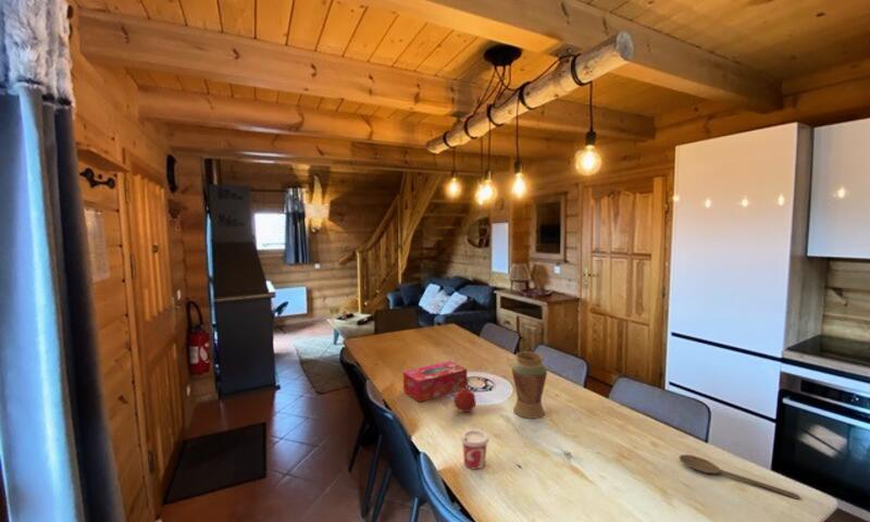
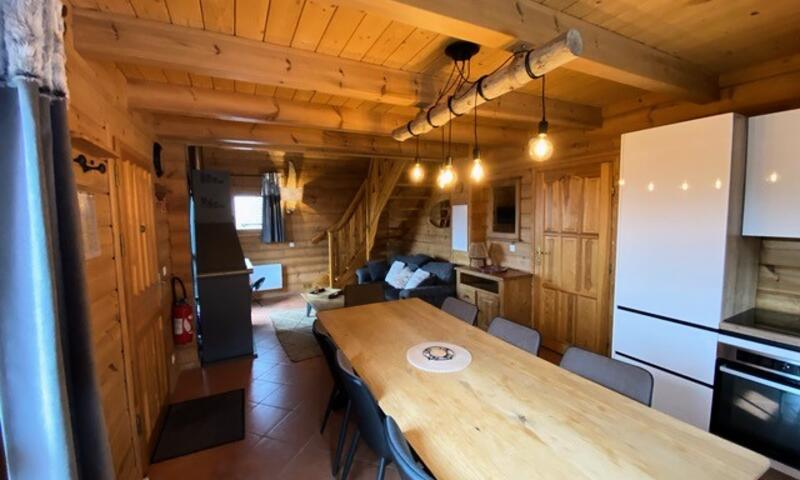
- fruit [452,388,477,413]
- tissue box [402,360,468,402]
- cup [459,428,490,470]
- wooden spoon [679,453,801,500]
- vase [511,351,548,420]
